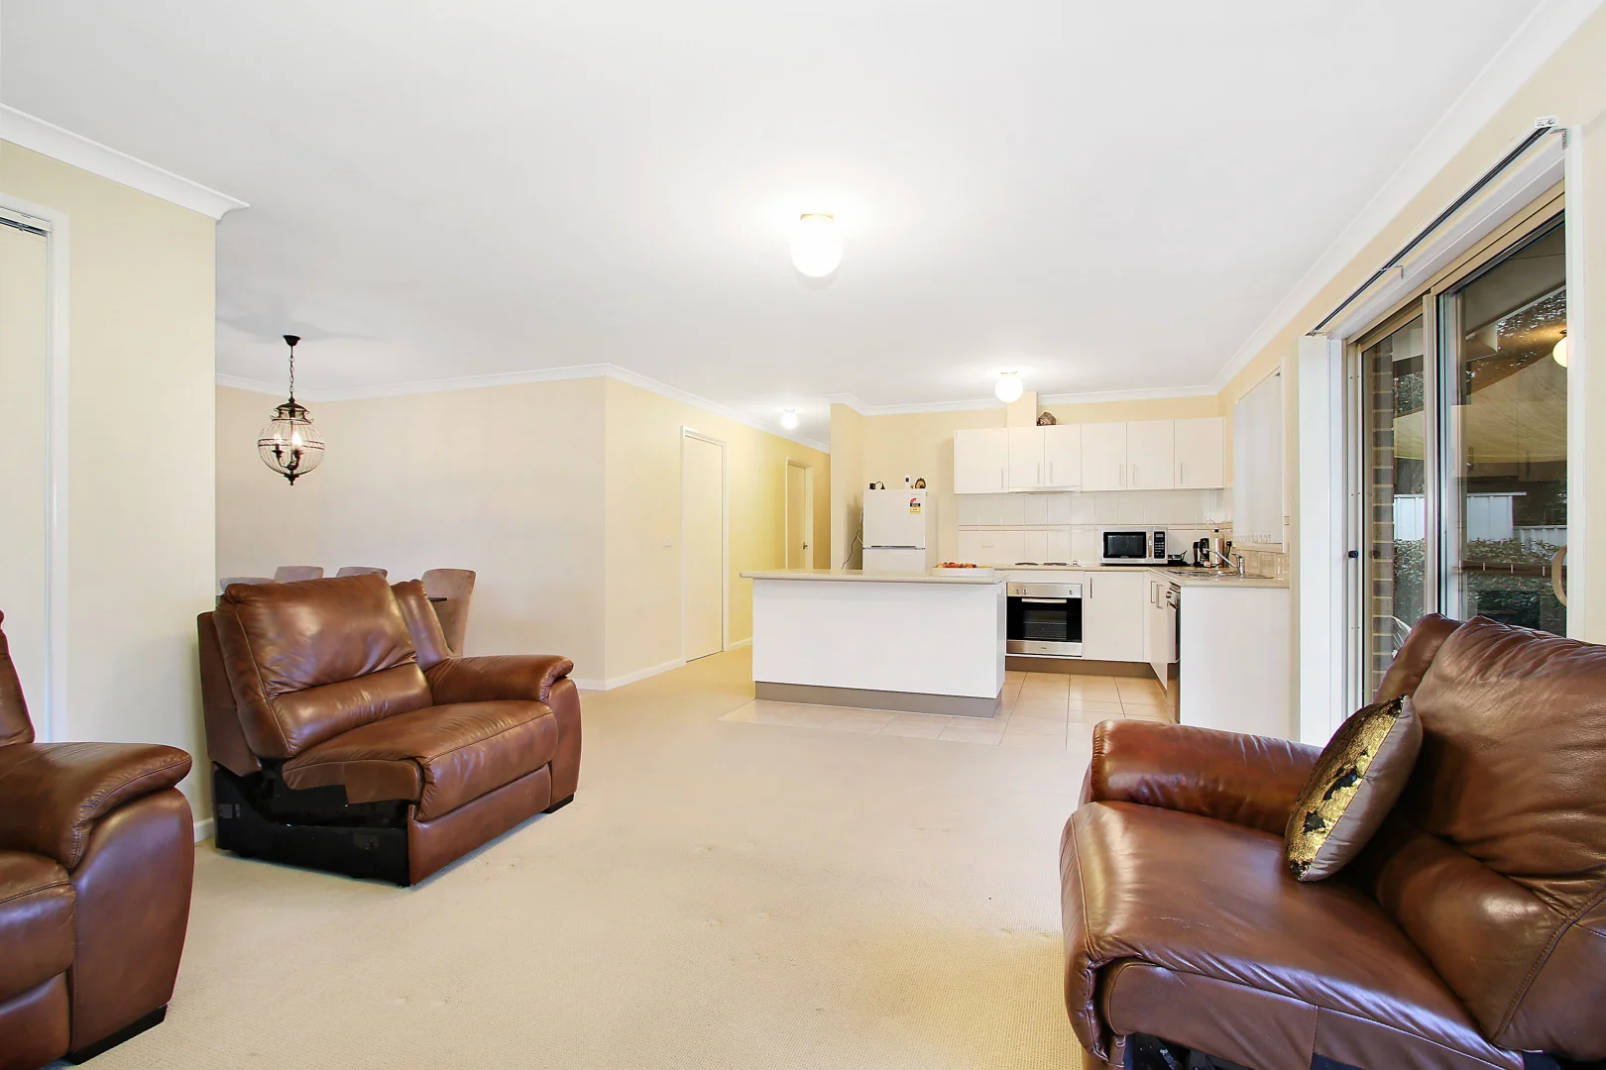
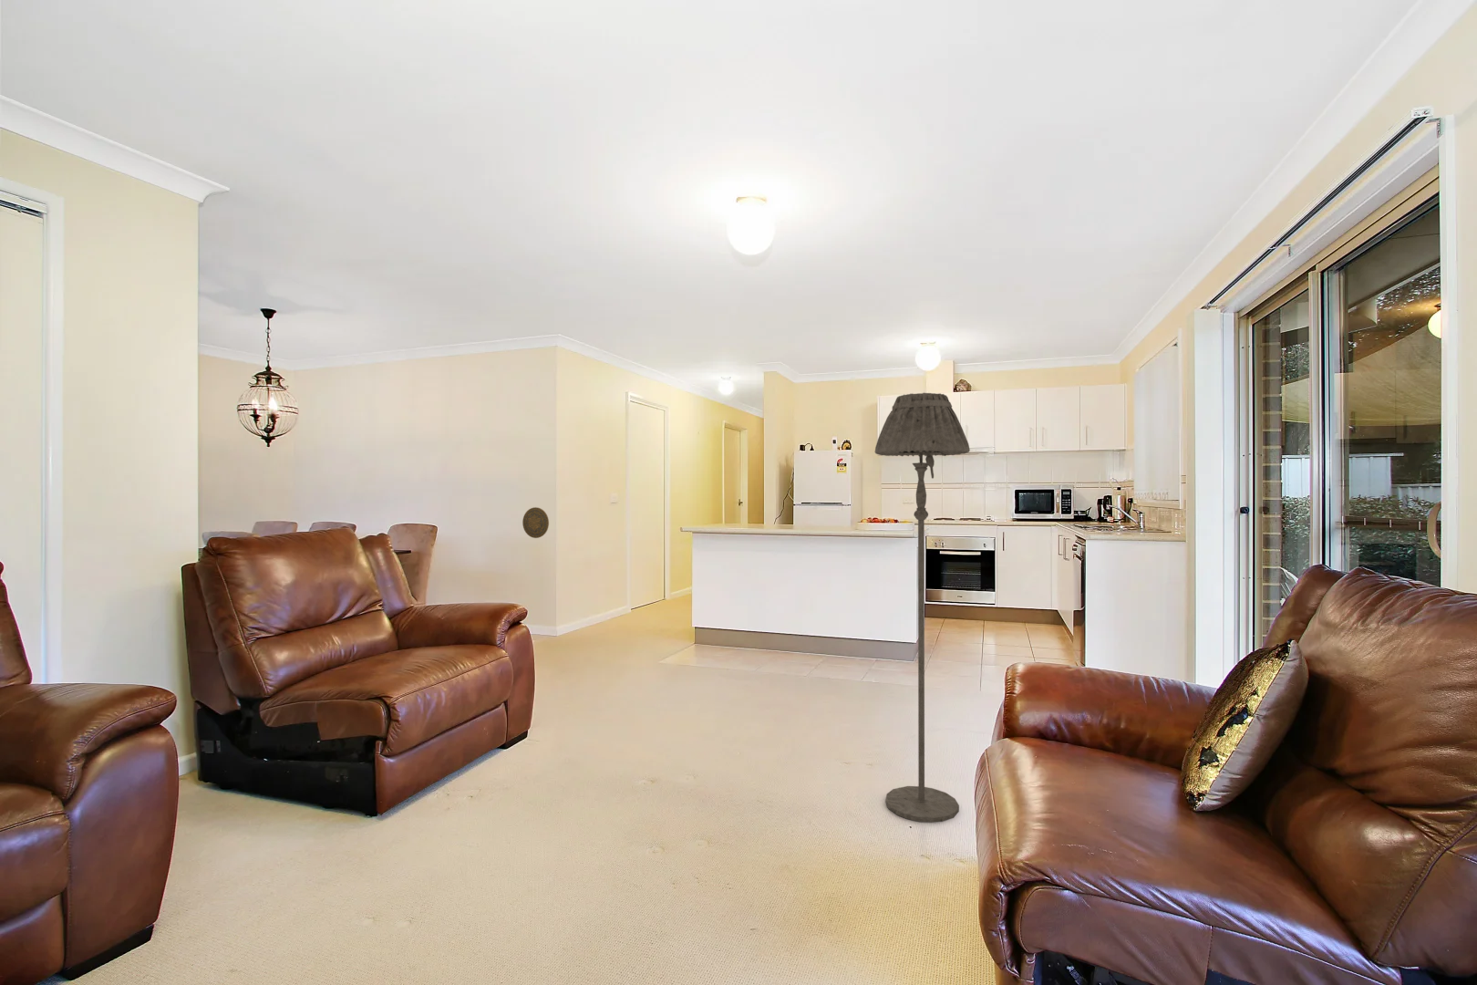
+ floor lamp [874,392,971,823]
+ decorative plate [522,506,549,539]
